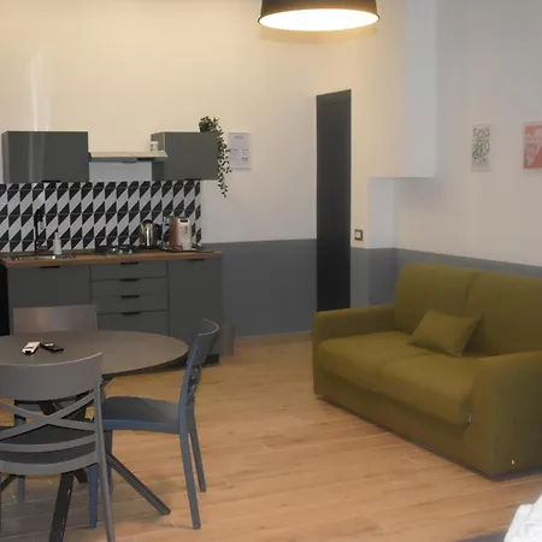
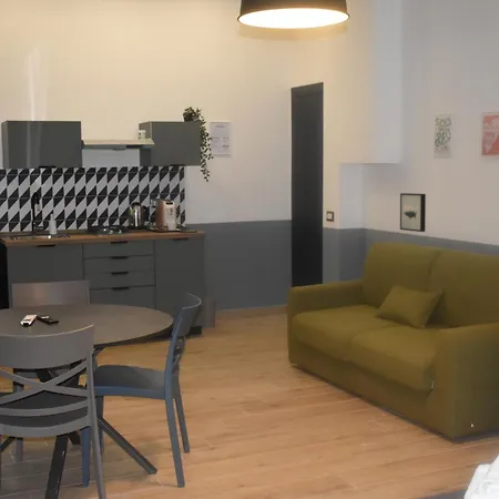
+ wall art [399,192,427,233]
